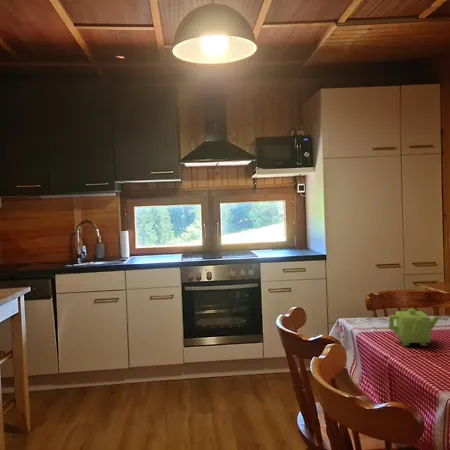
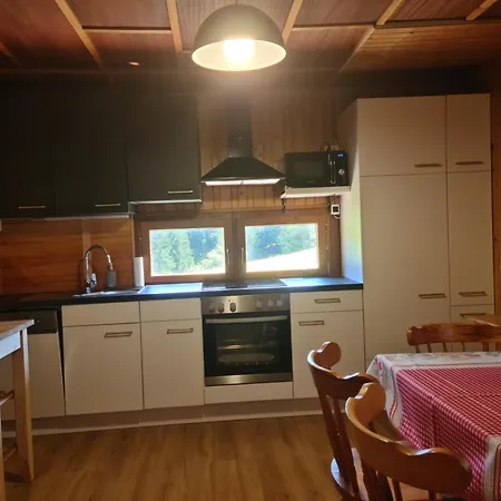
- teapot [388,308,440,347]
